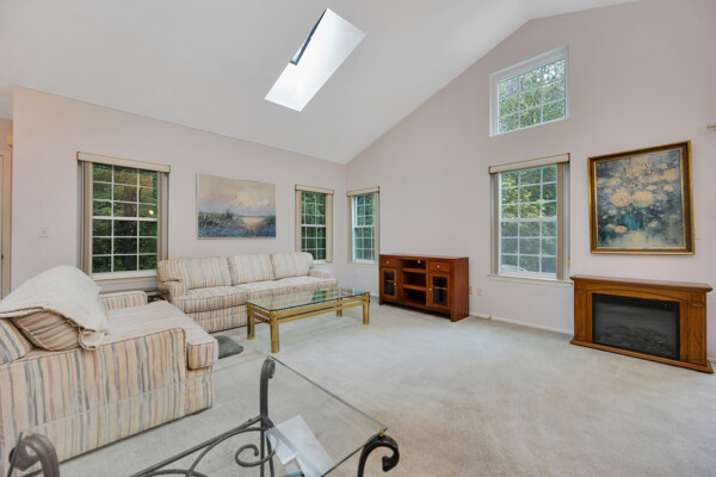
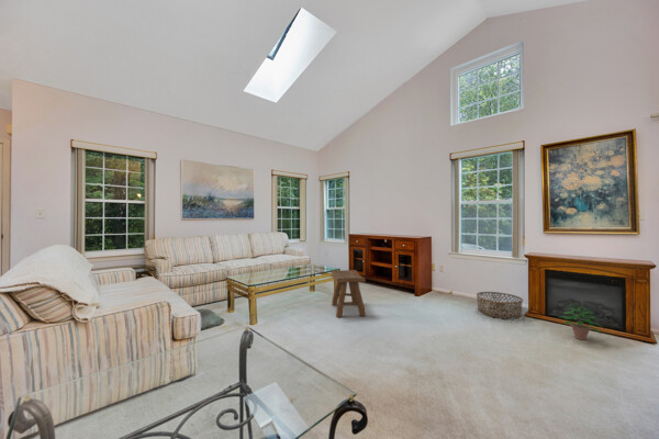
+ potted plant [559,301,604,341]
+ stool [331,269,367,318]
+ basket [476,291,524,319]
